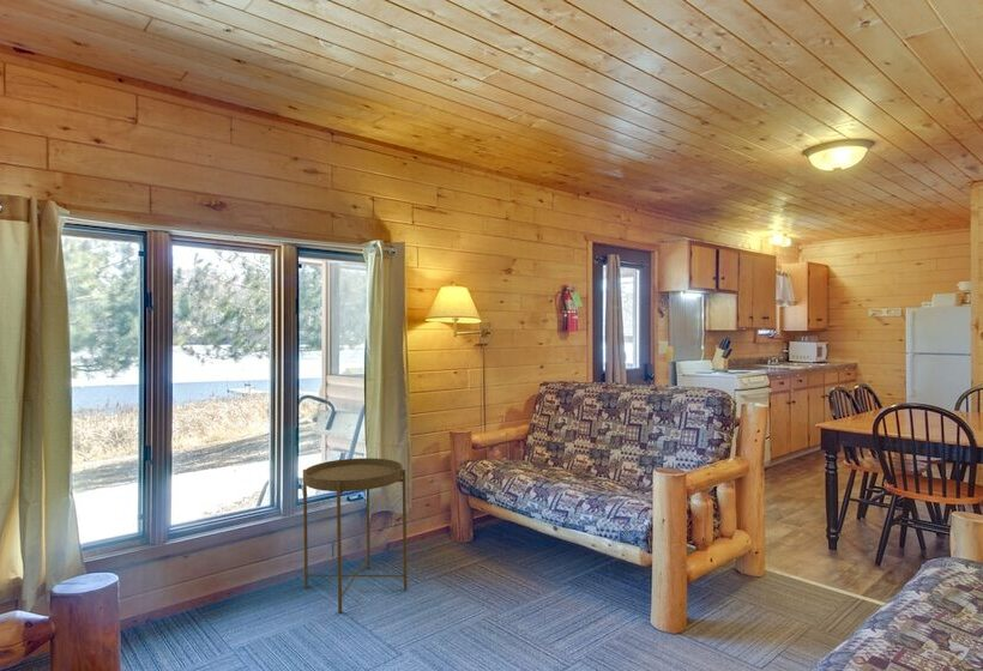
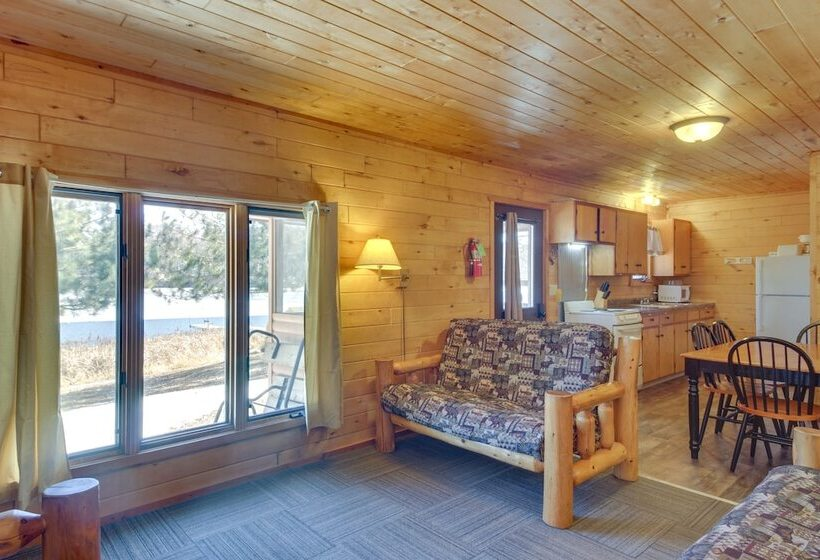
- side table [302,457,409,613]
